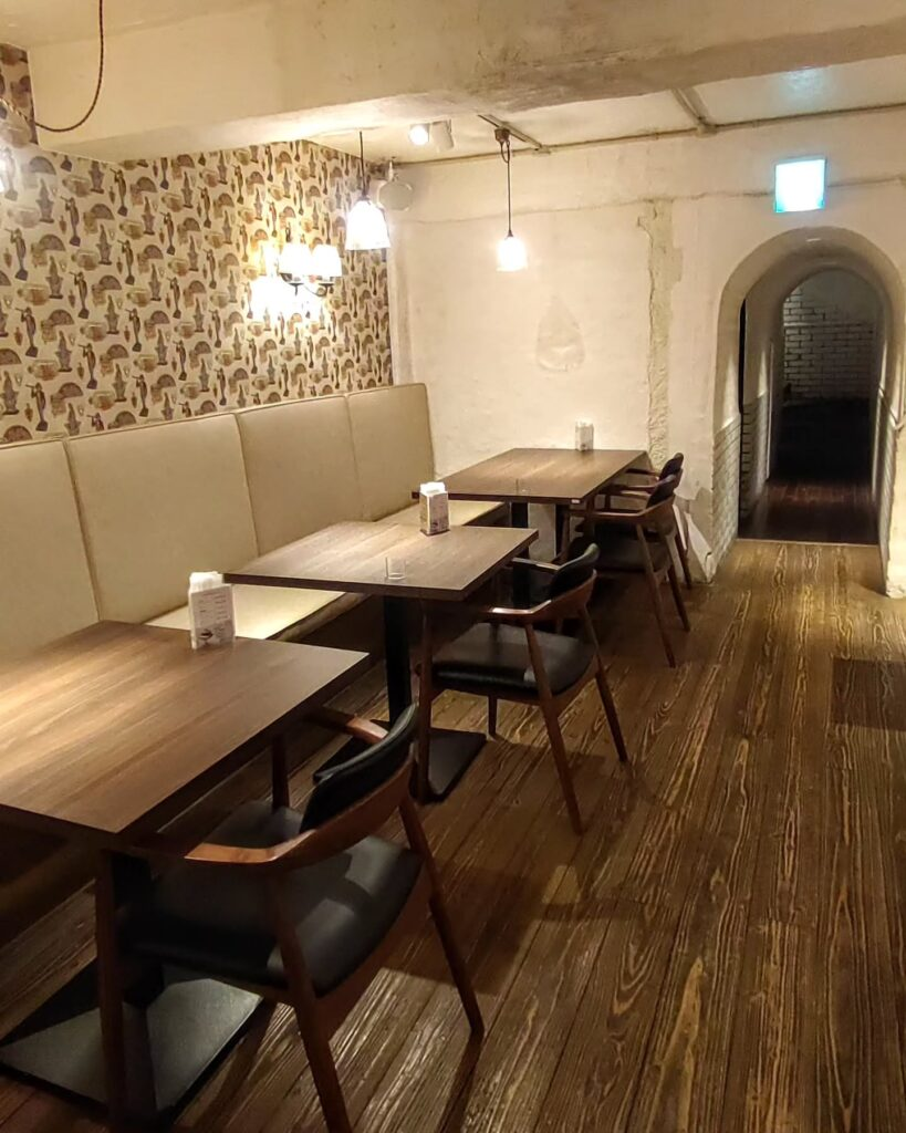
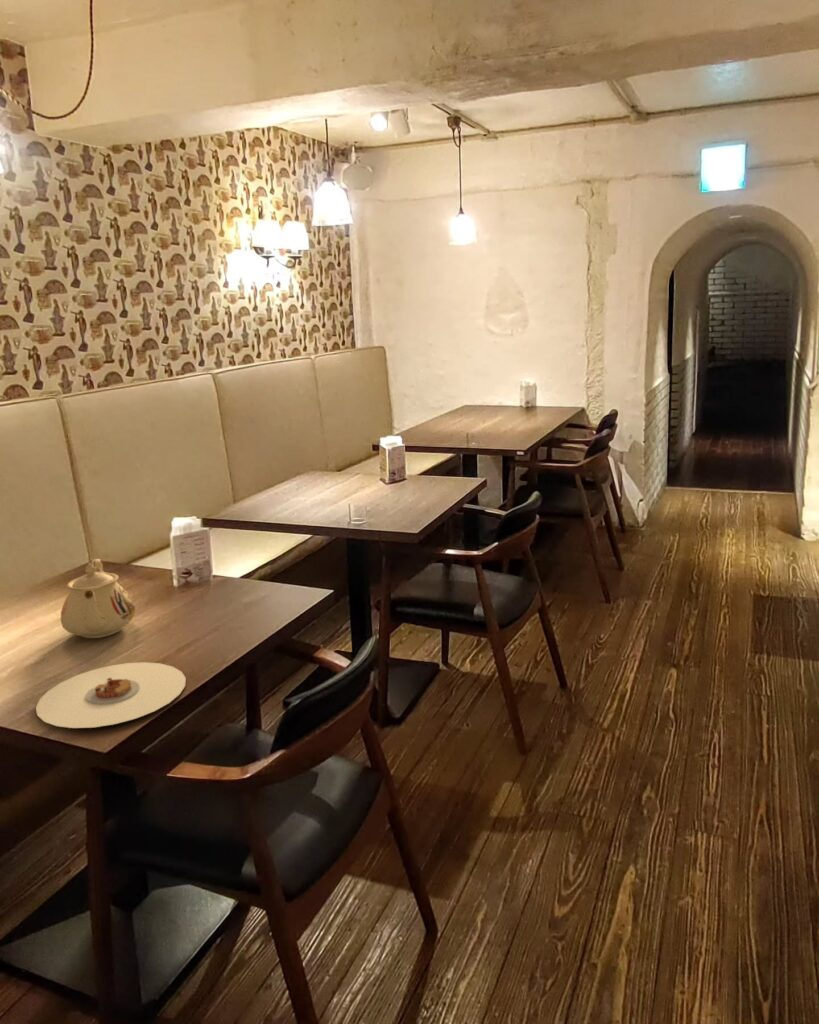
+ plate [35,661,187,729]
+ teapot [60,558,136,639]
